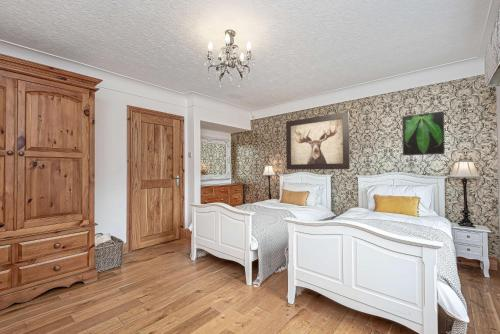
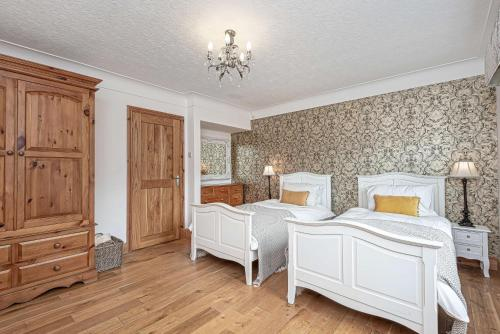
- wall art [285,111,351,171]
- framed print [401,110,446,157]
